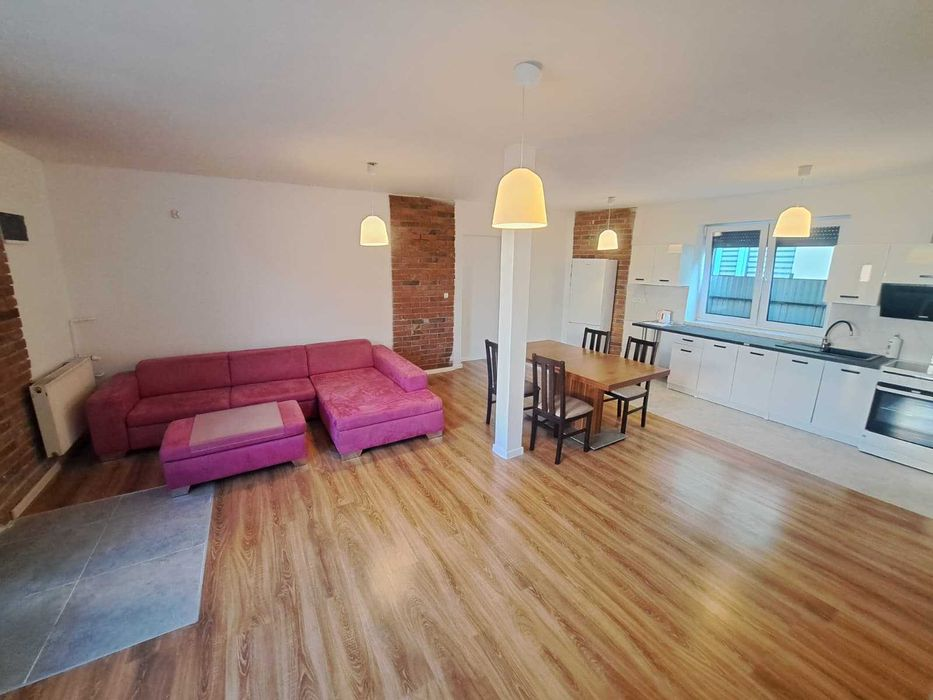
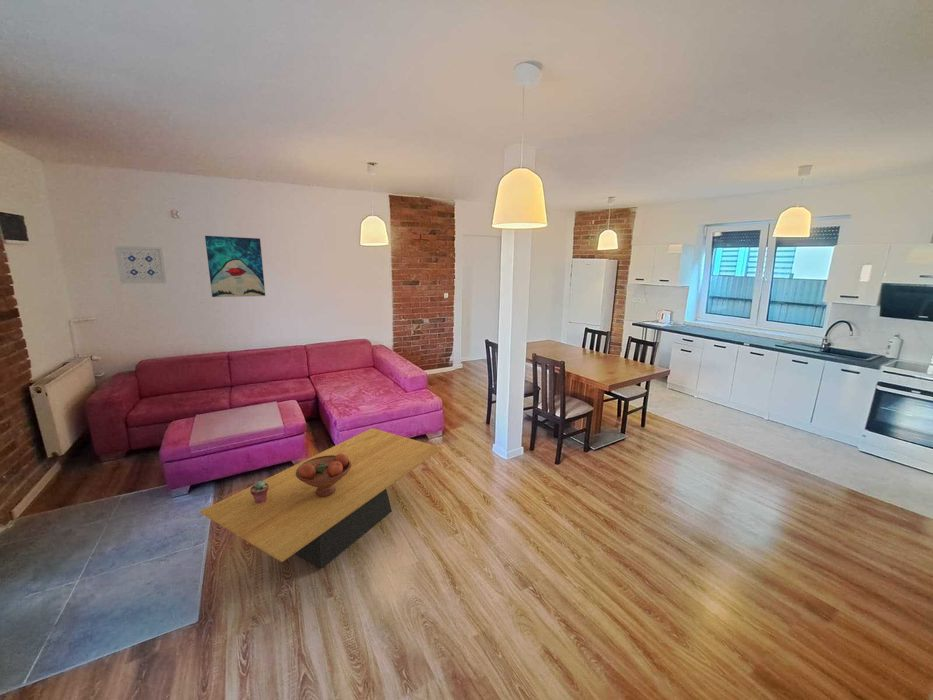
+ potted succulent [250,480,269,504]
+ fruit bowl [296,453,351,497]
+ wall art [114,245,168,285]
+ coffee table [199,427,443,569]
+ wall art [204,235,266,298]
